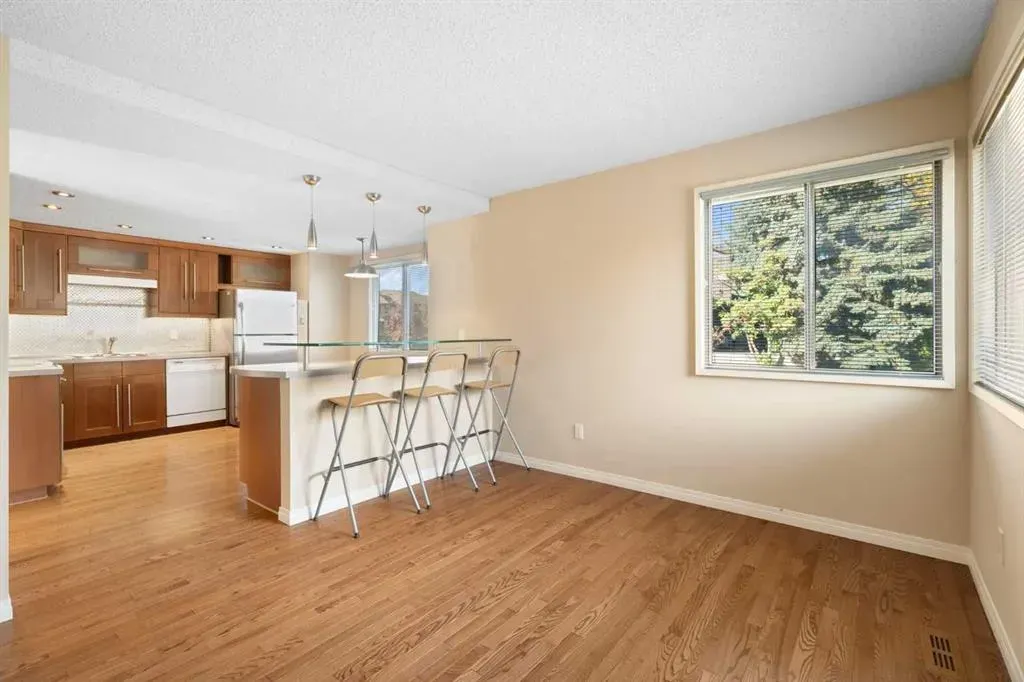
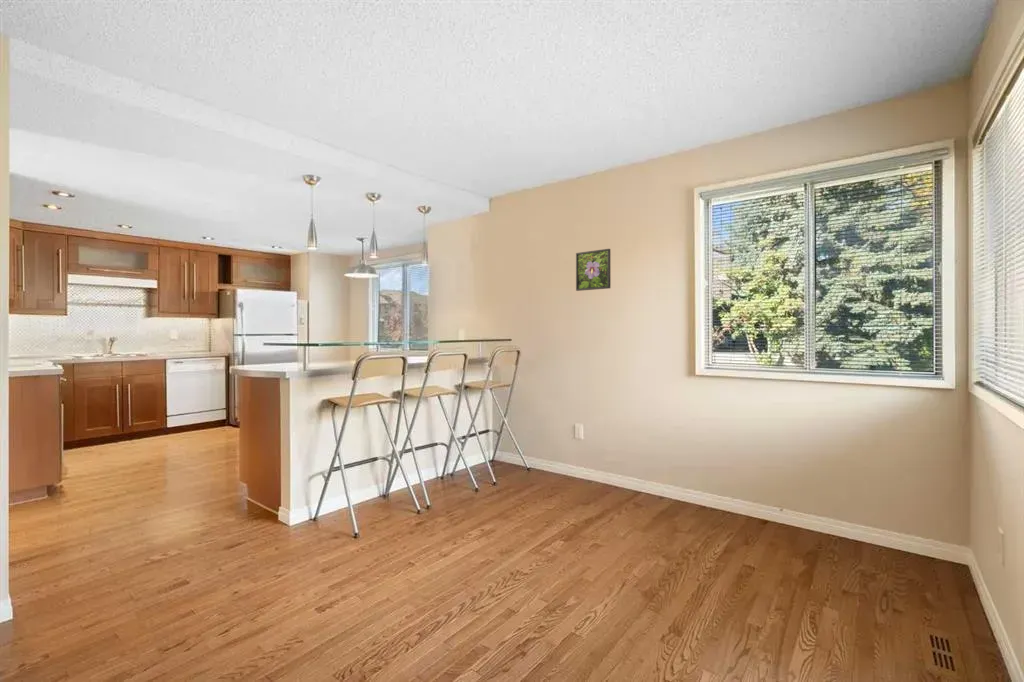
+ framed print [575,248,612,292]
